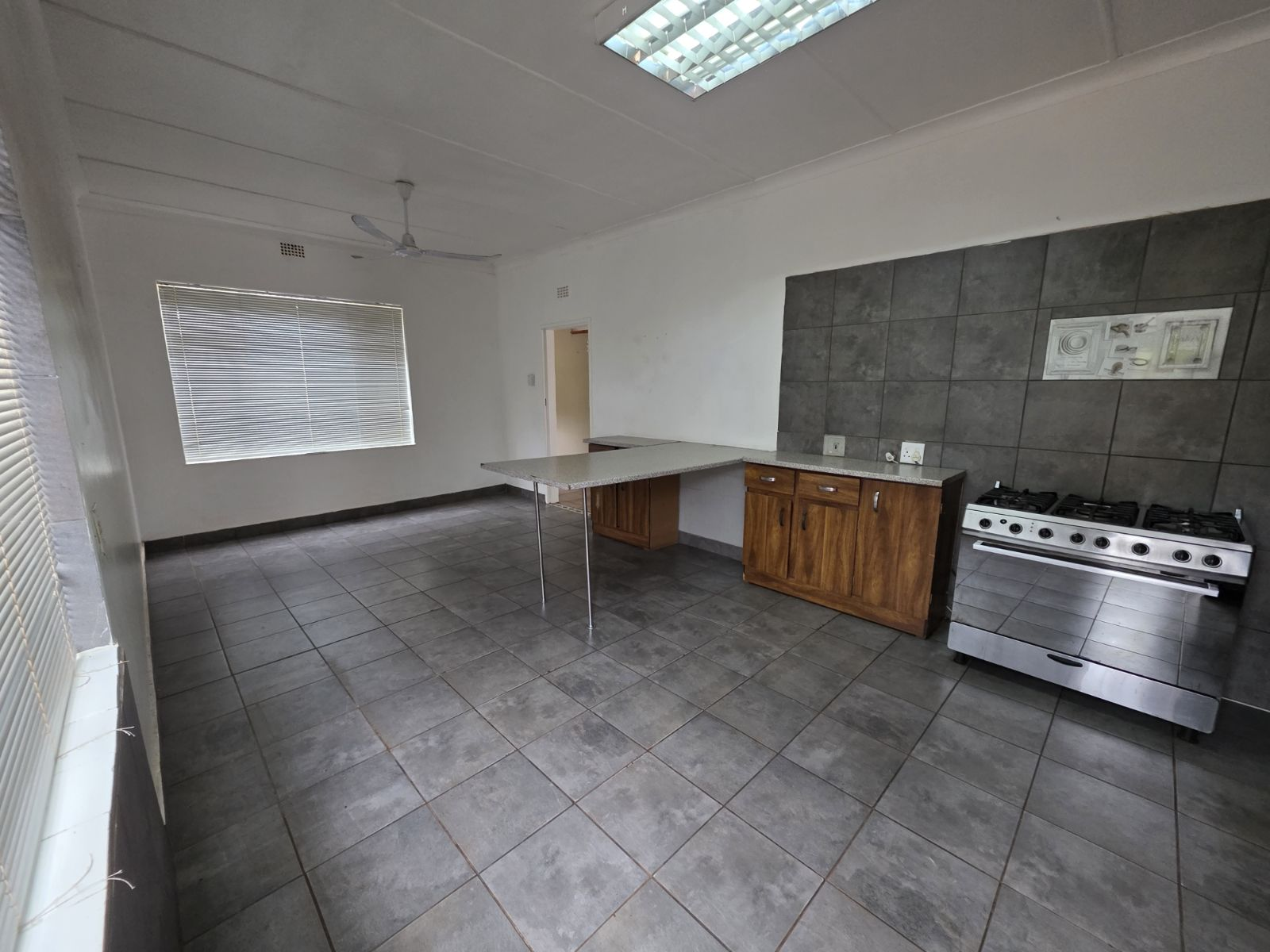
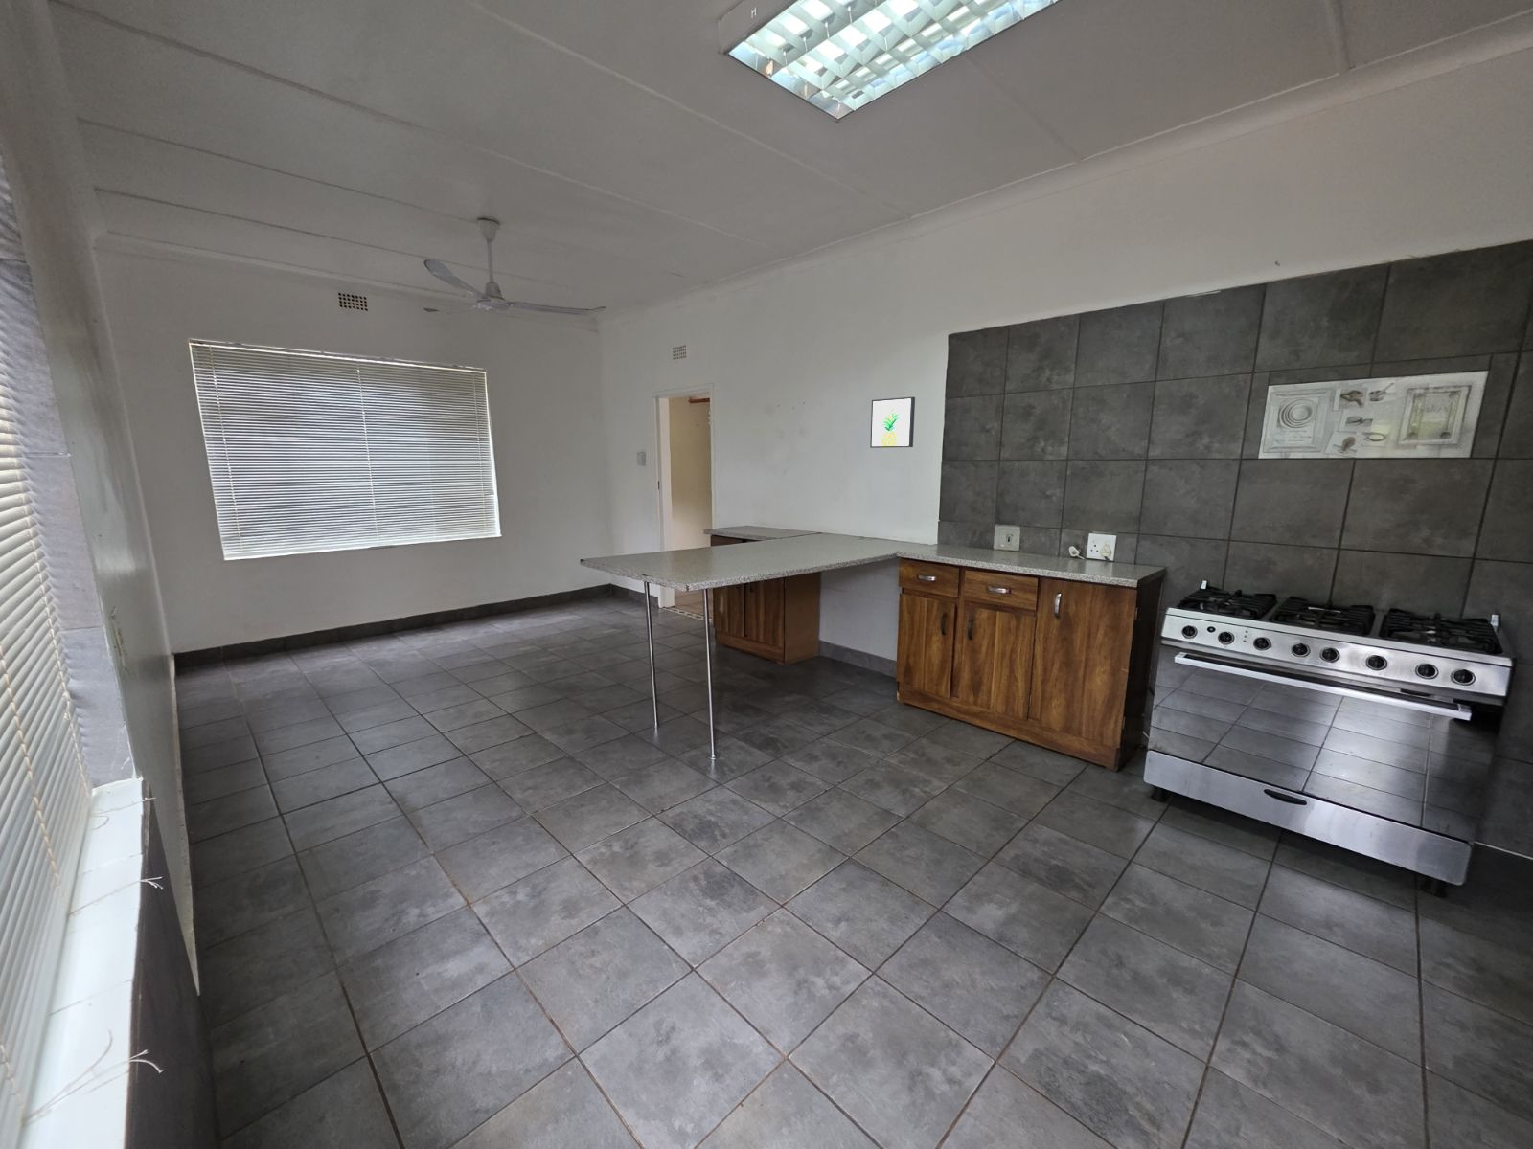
+ wall art [869,396,916,449]
